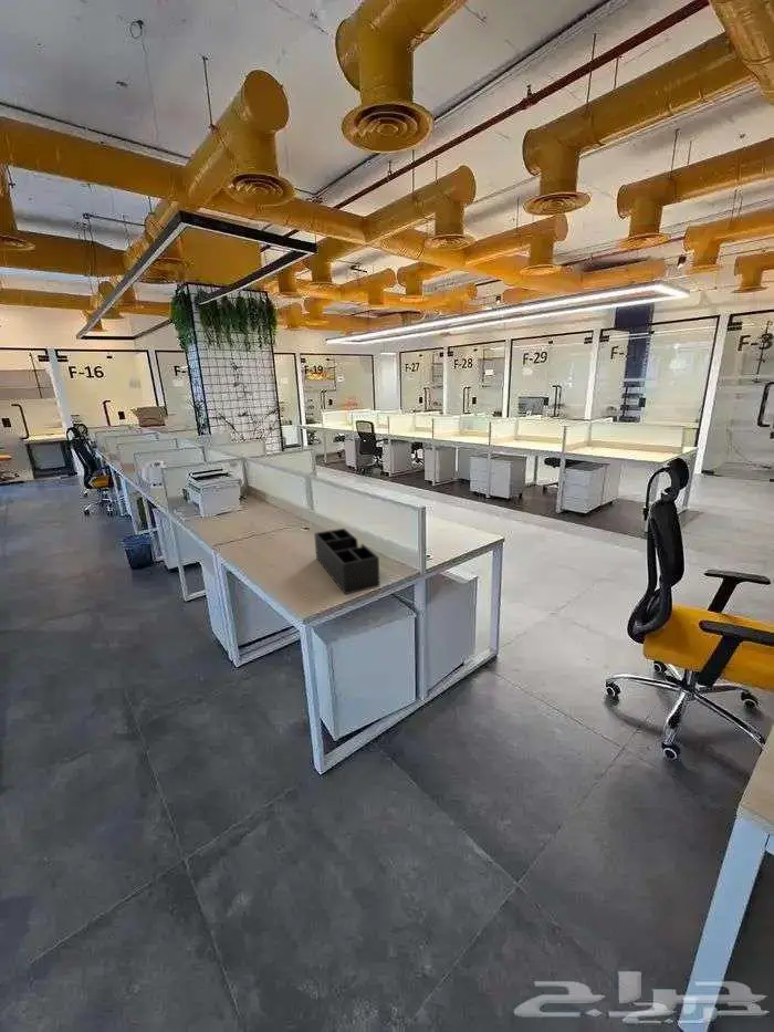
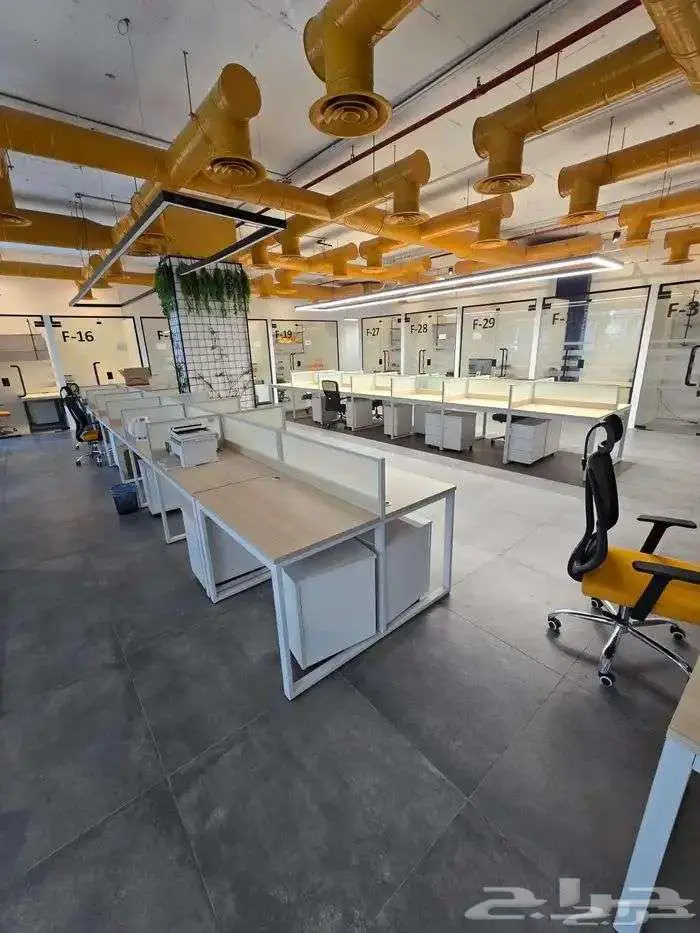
- desk organizer [313,528,380,595]
